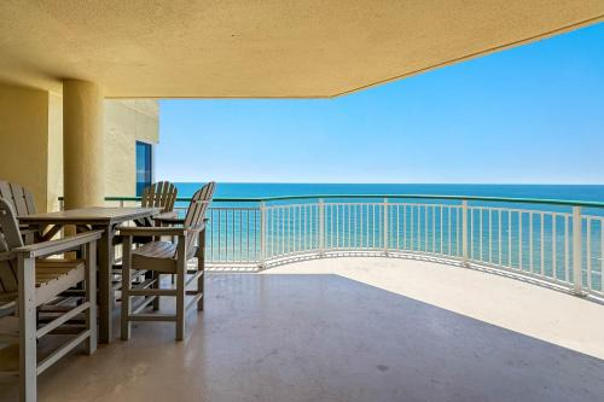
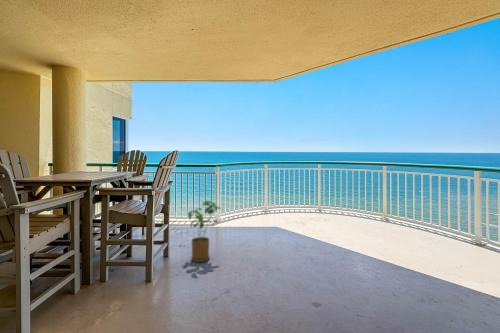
+ house plant [187,200,221,263]
